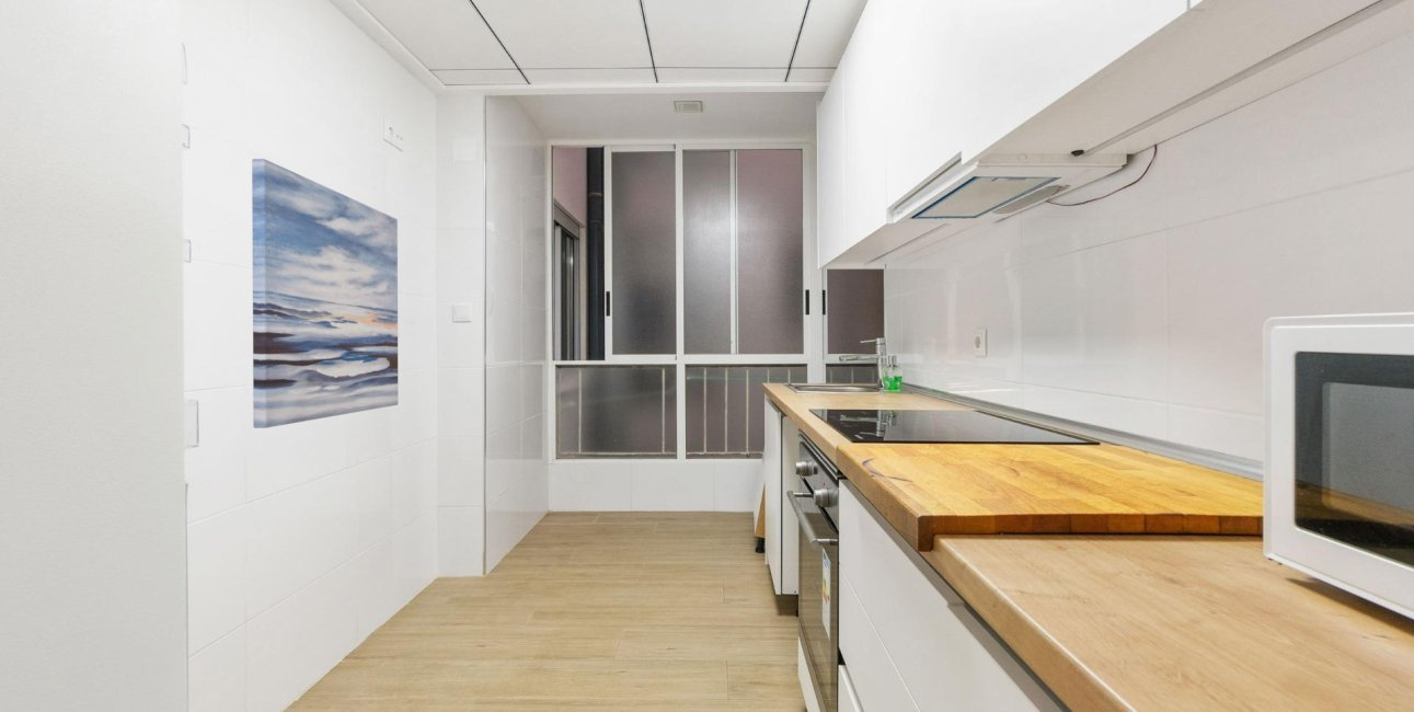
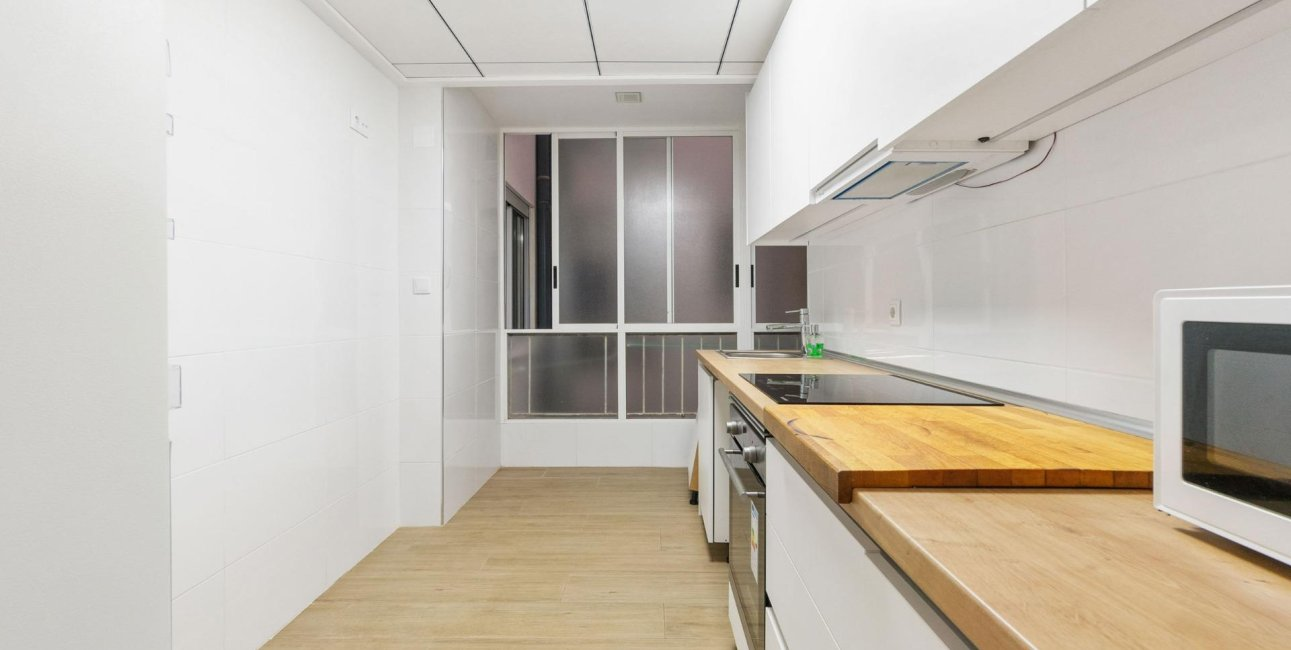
- wall art [251,158,399,429]
